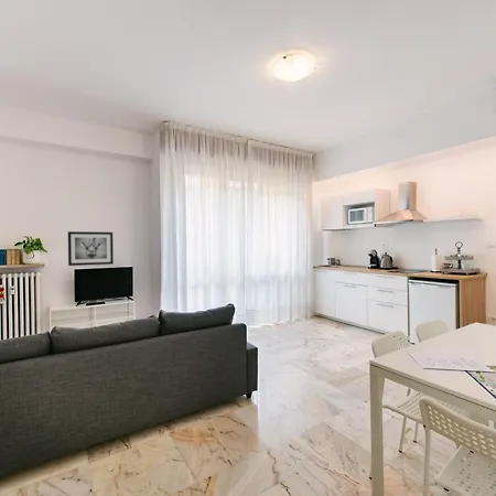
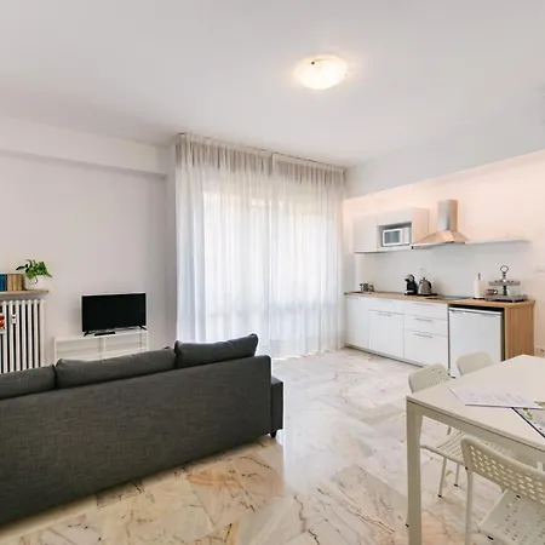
- wall art [67,230,115,267]
